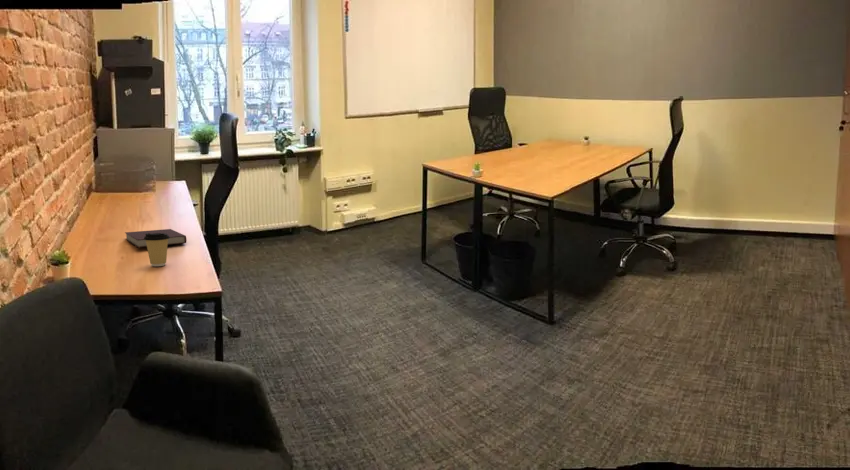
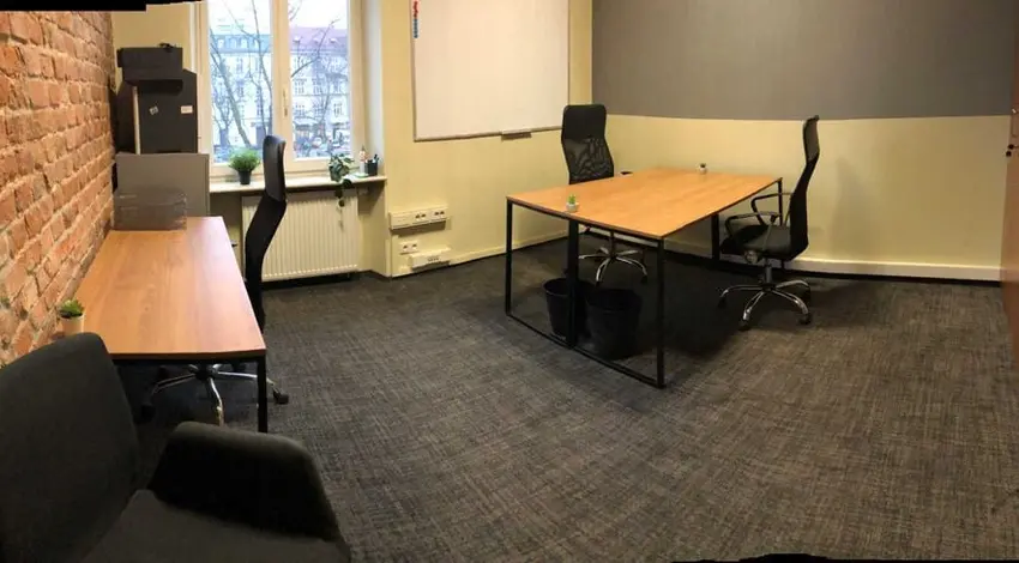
- coffee cup [144,233,170,267]
- notebook [124,228,188,248]
